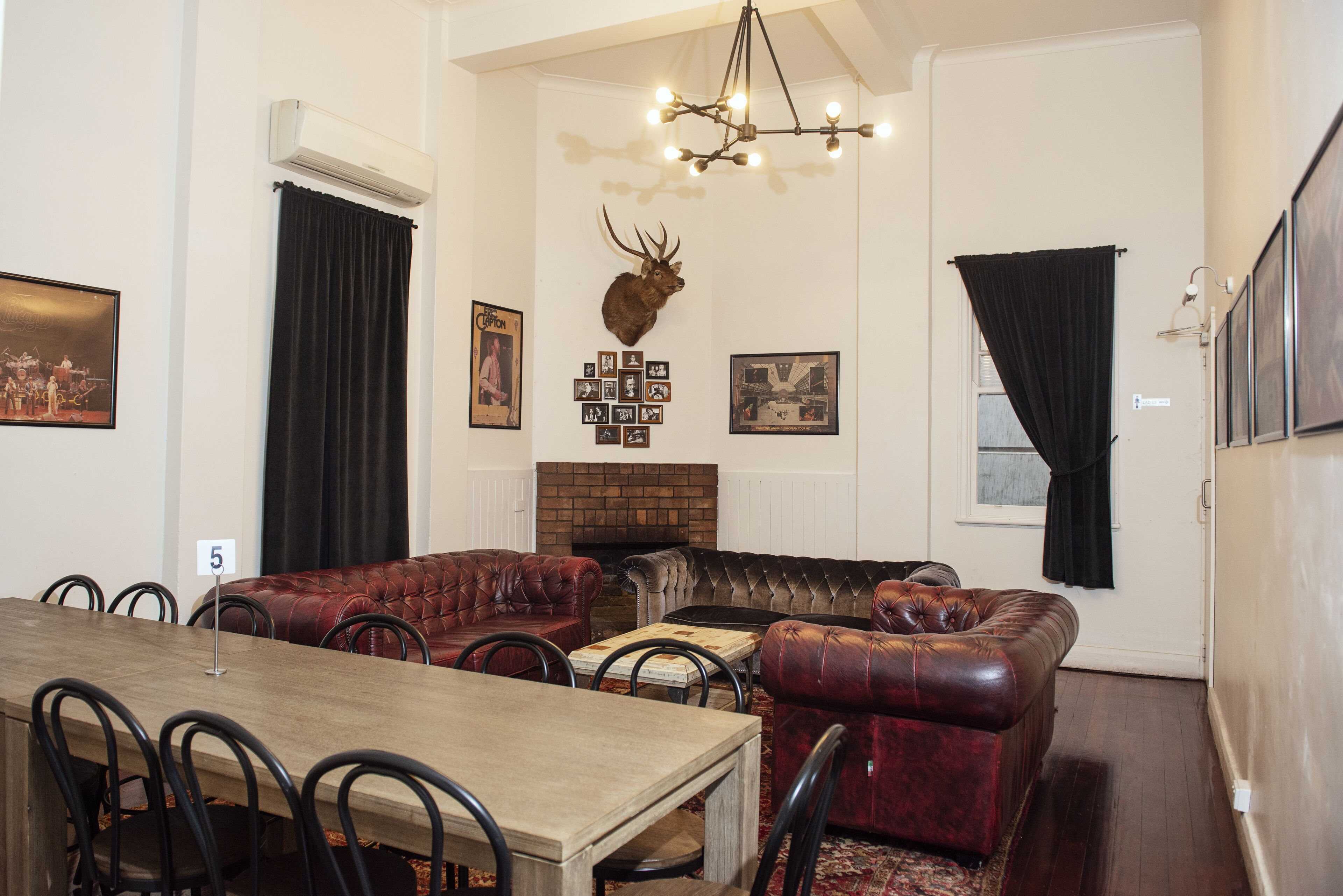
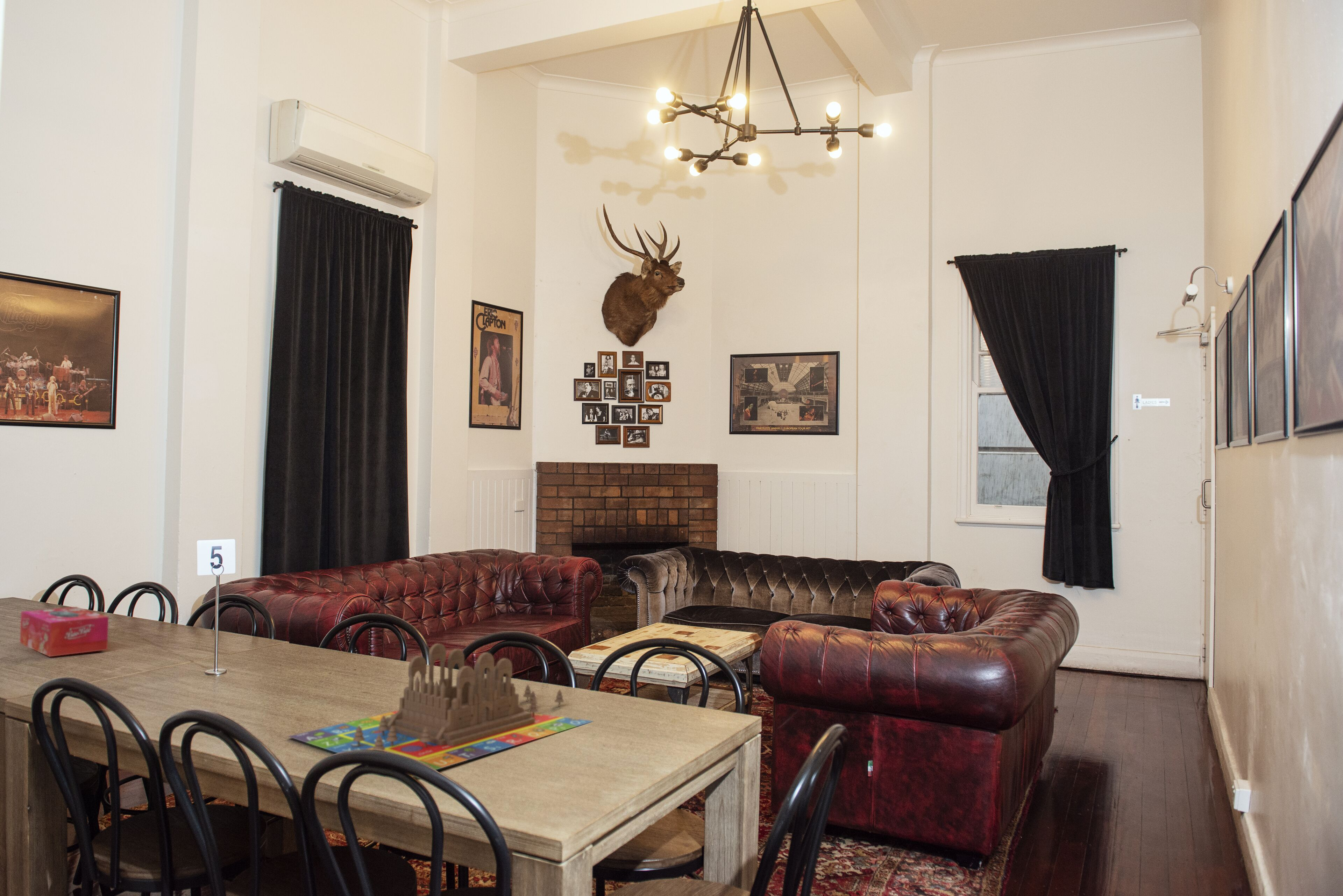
+ board game [287,643,594,777]
+ tissue box [20,606,109,657]
